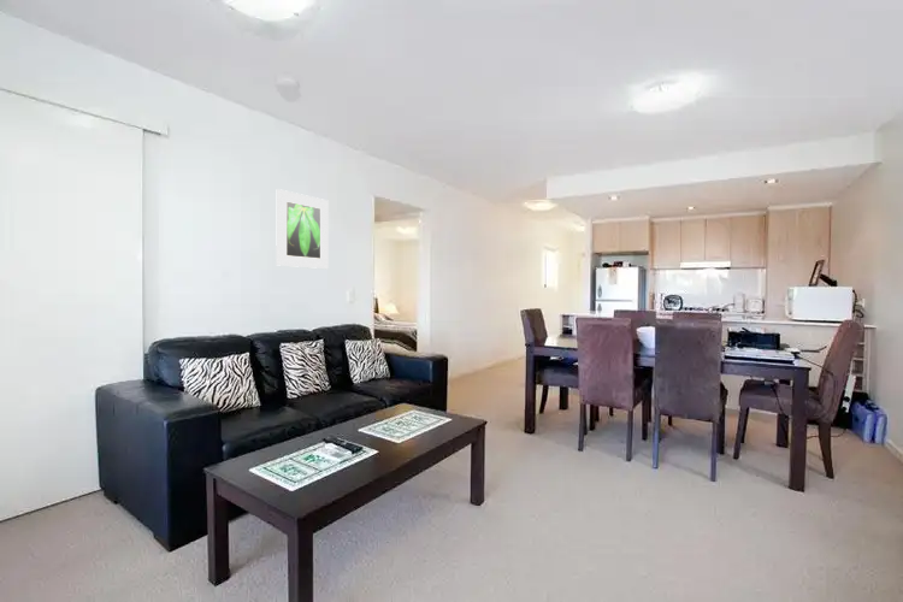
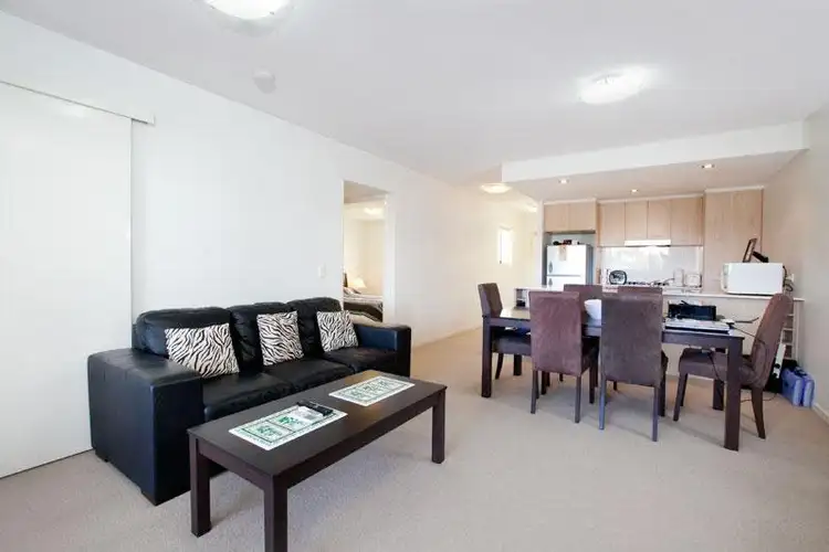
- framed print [275,188,330,270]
